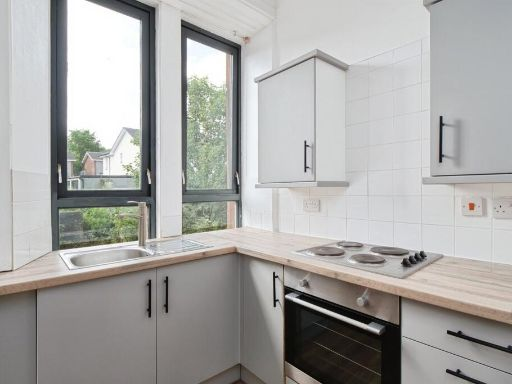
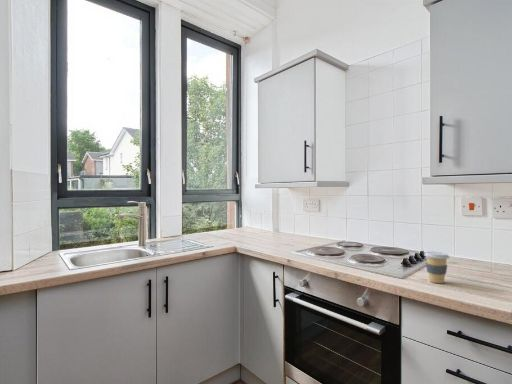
+ coffee cup [423,250,450,284]
